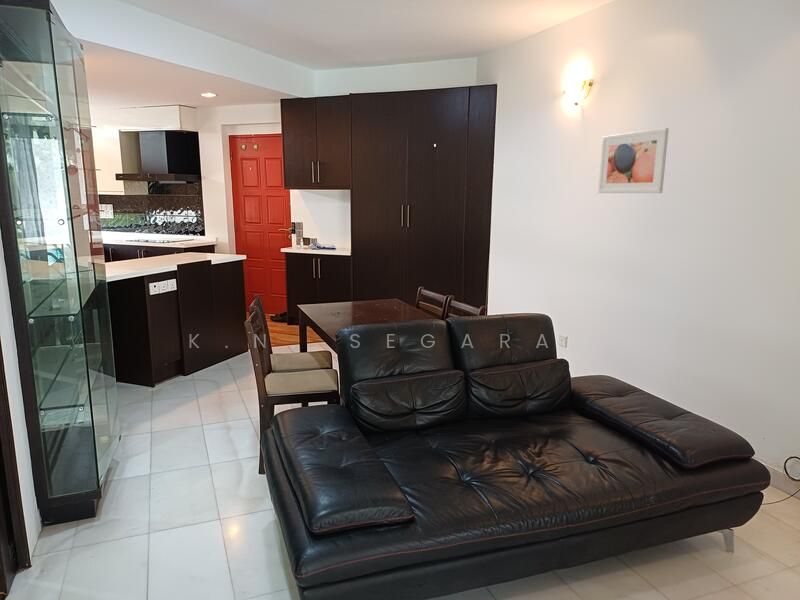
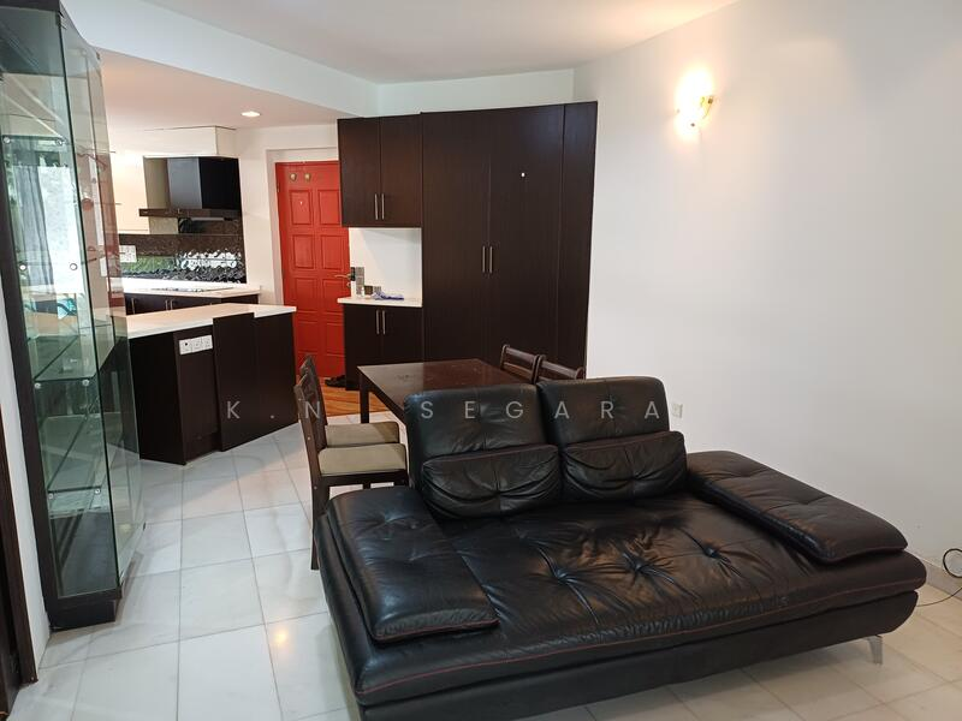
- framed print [597,127,670,194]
